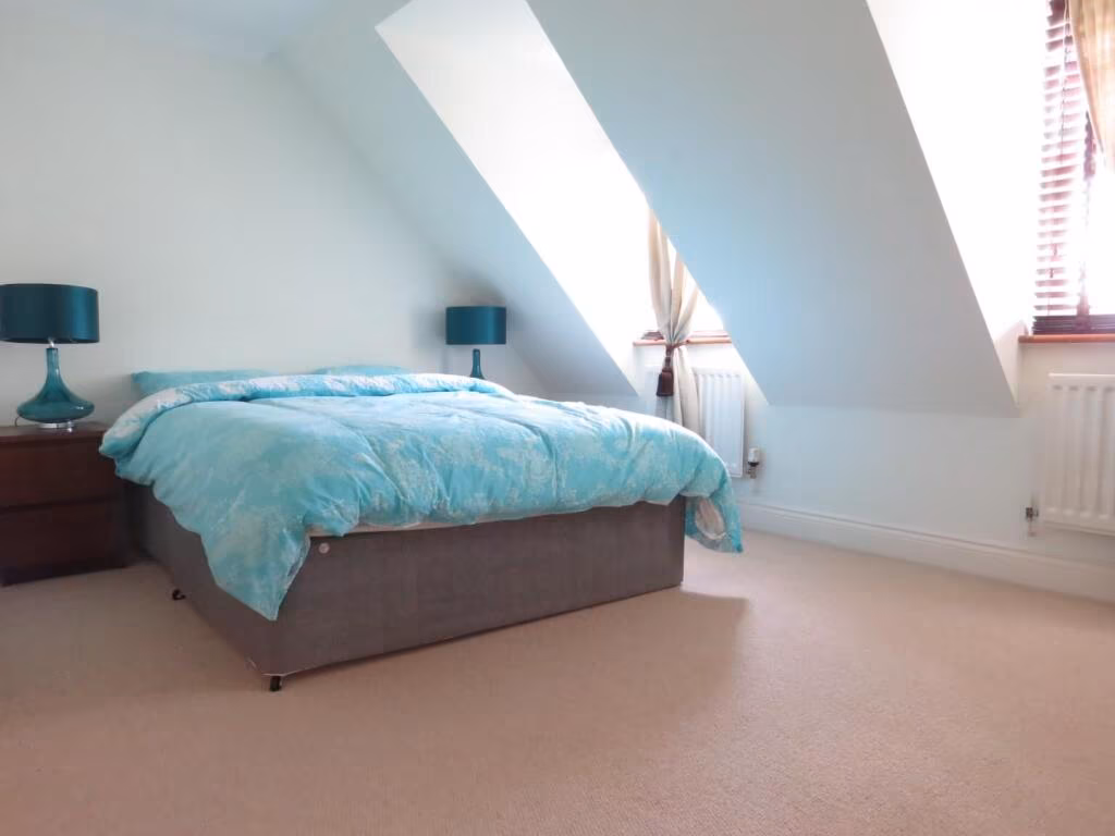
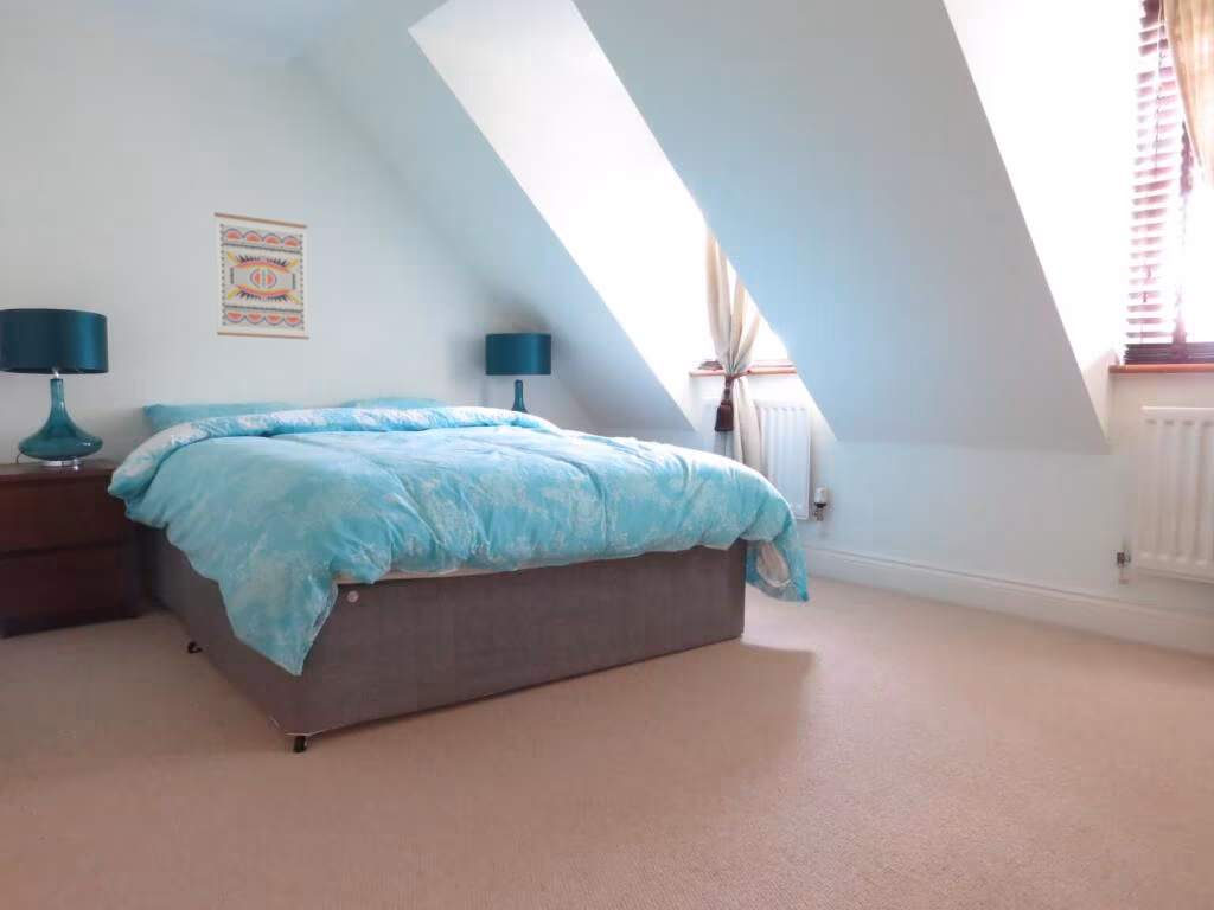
+ wall art [213,211,311,340]
